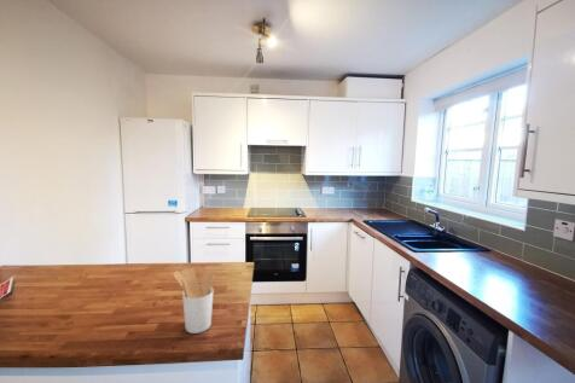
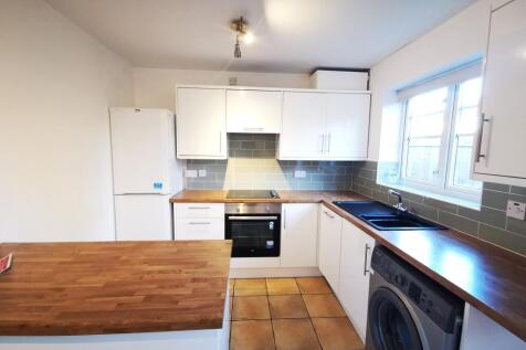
- utensil holder [173,267,215,335]
